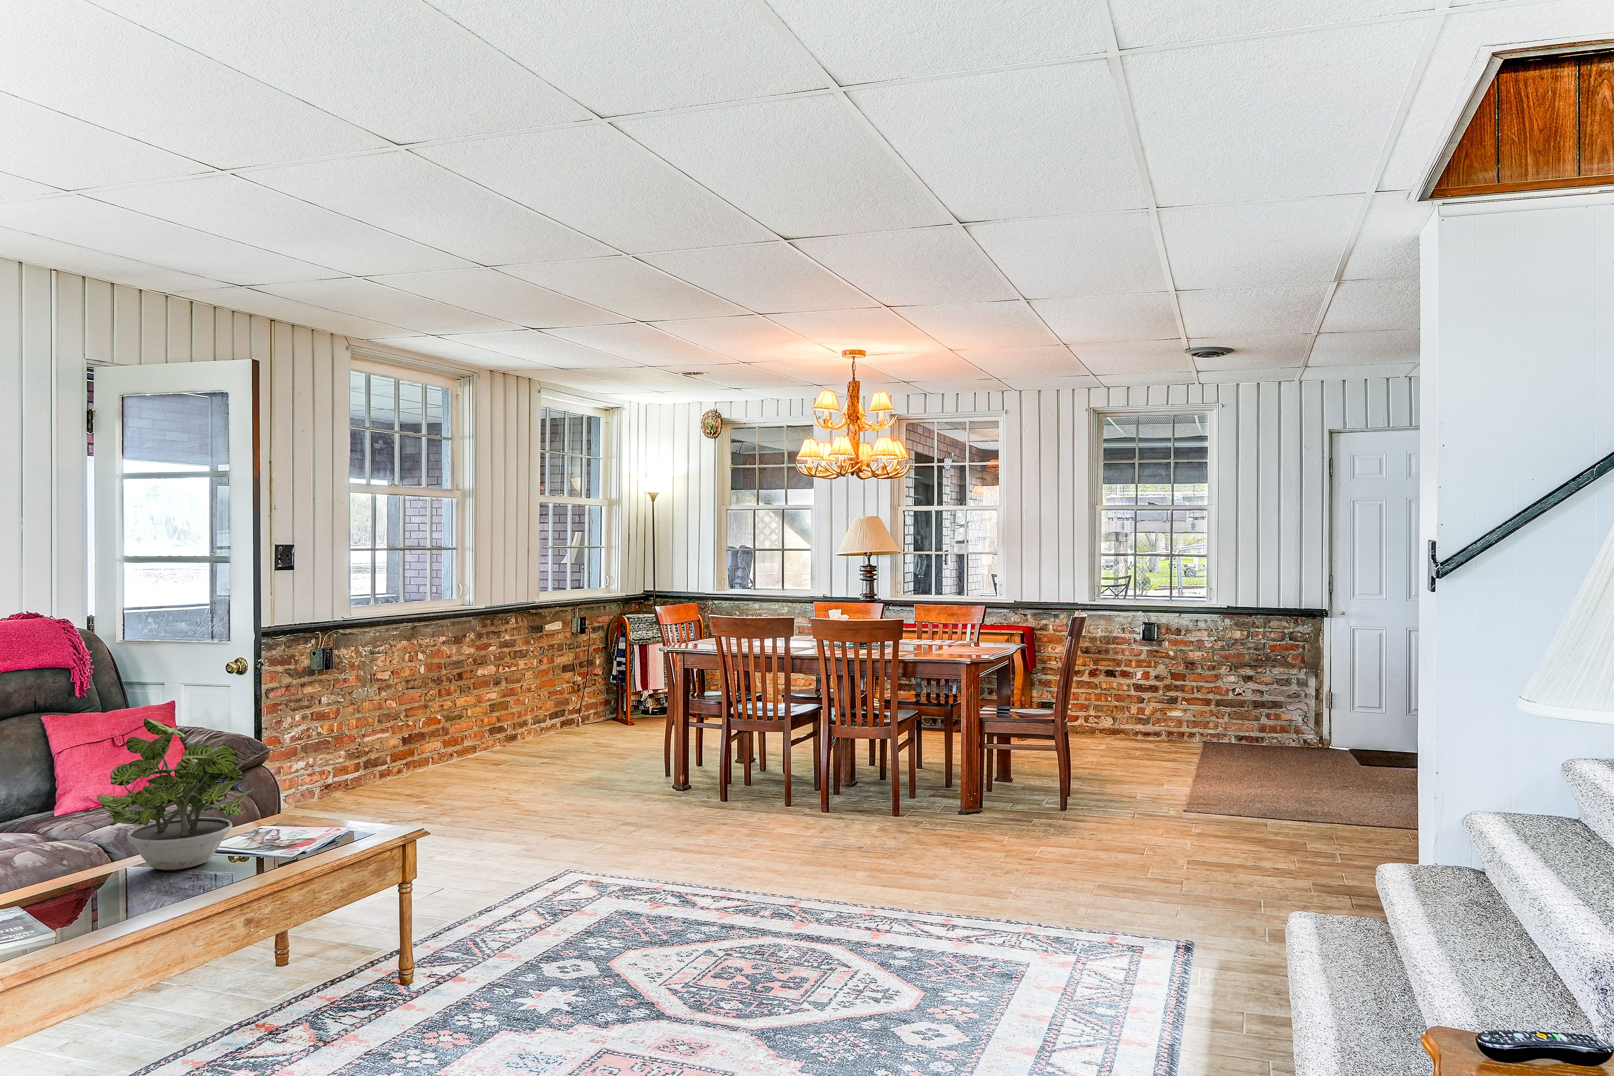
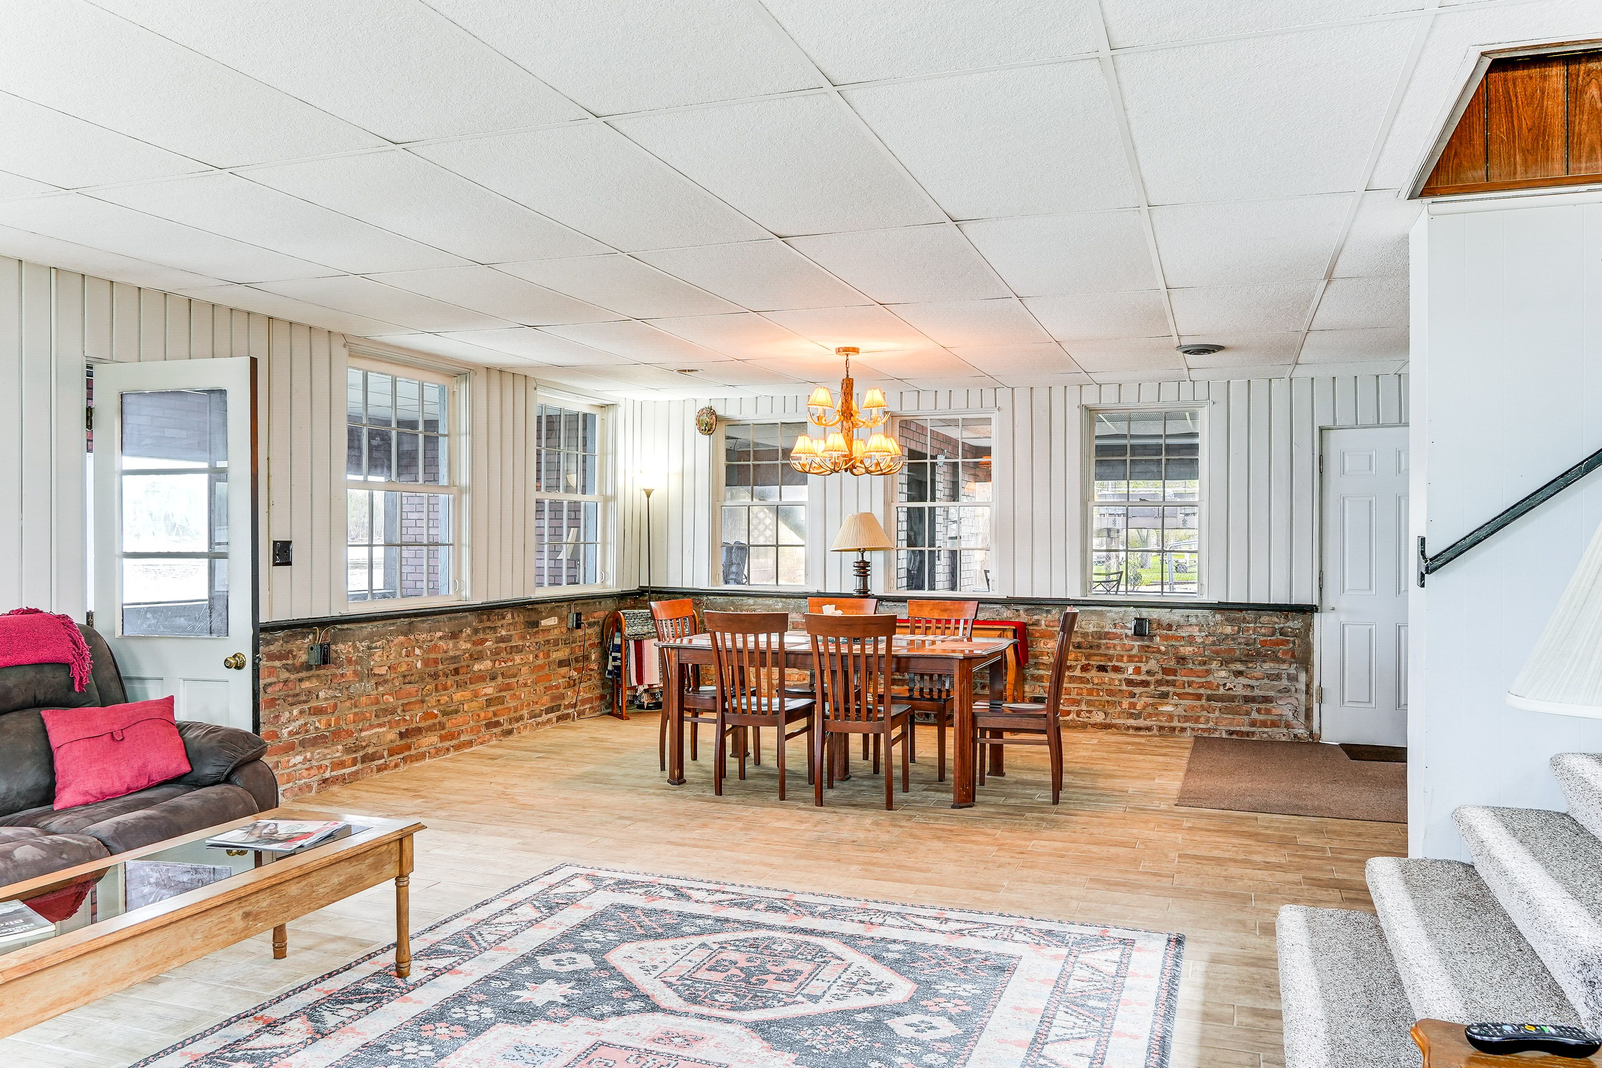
- potted plant [96,718,255,871]
